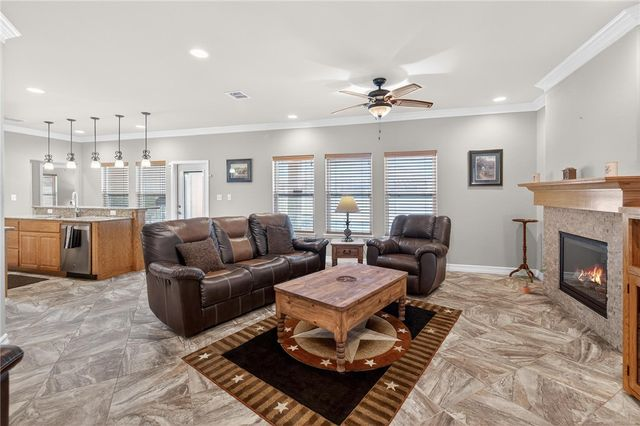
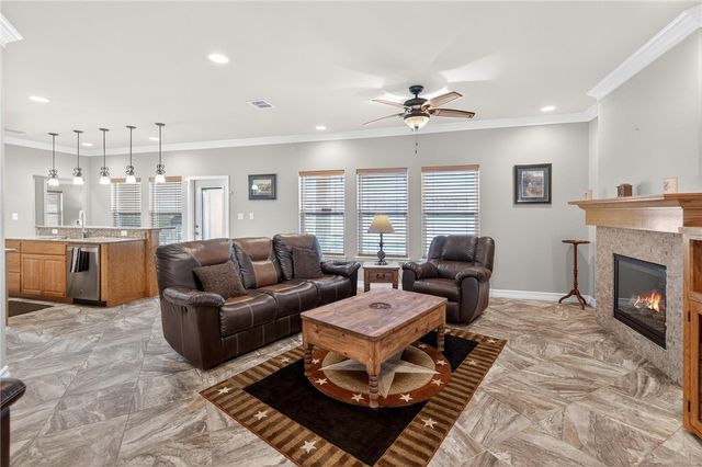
- potted plant [514,268,548,294]
